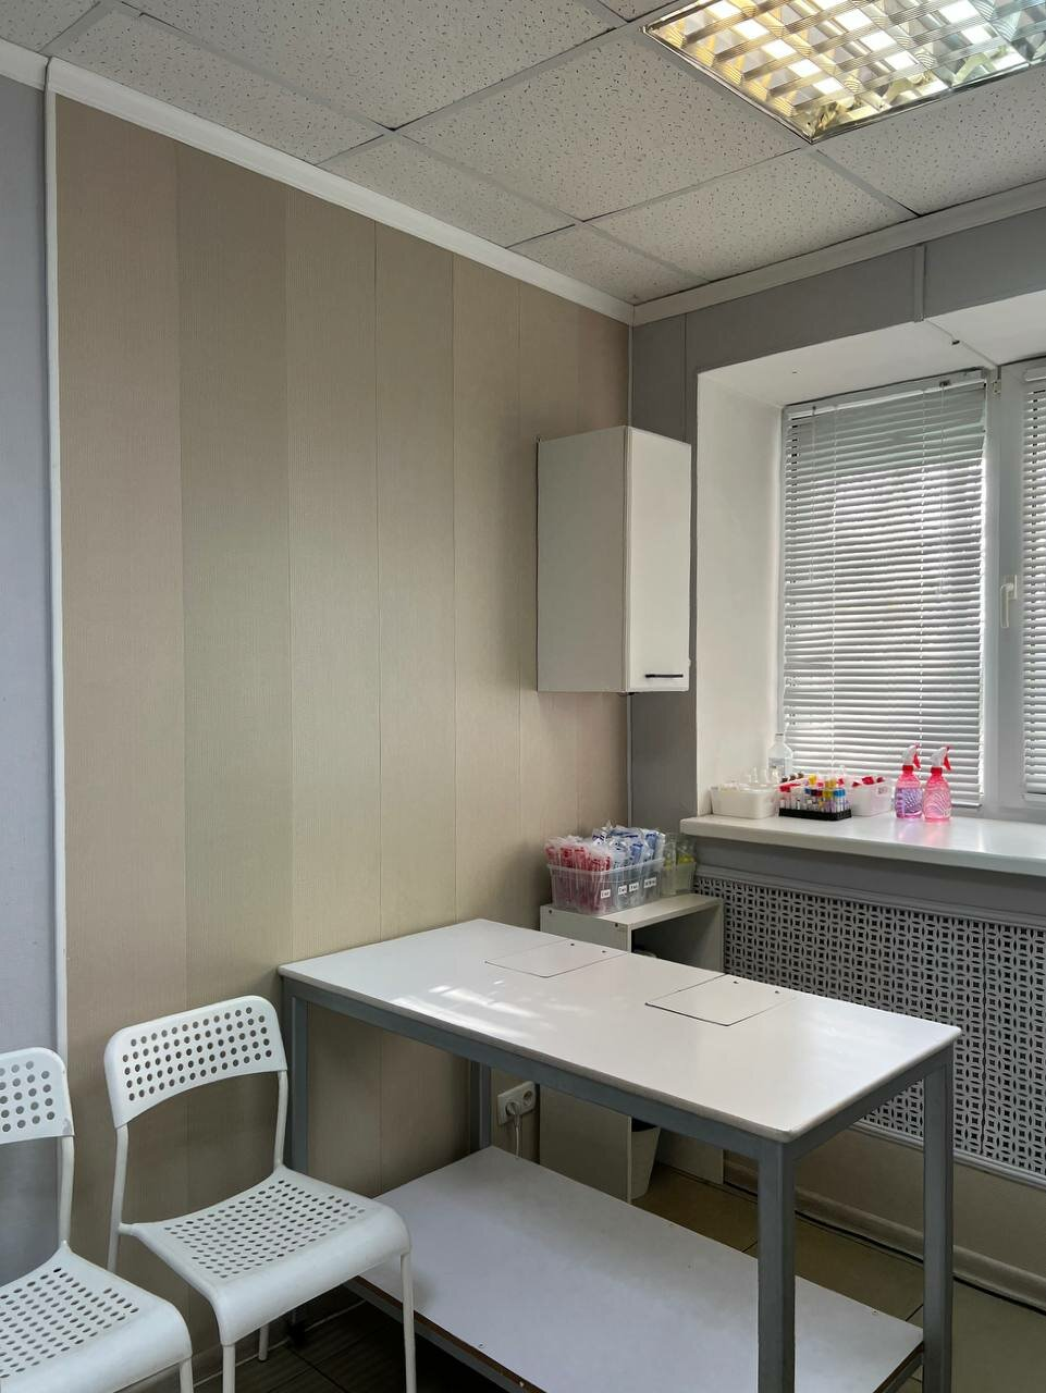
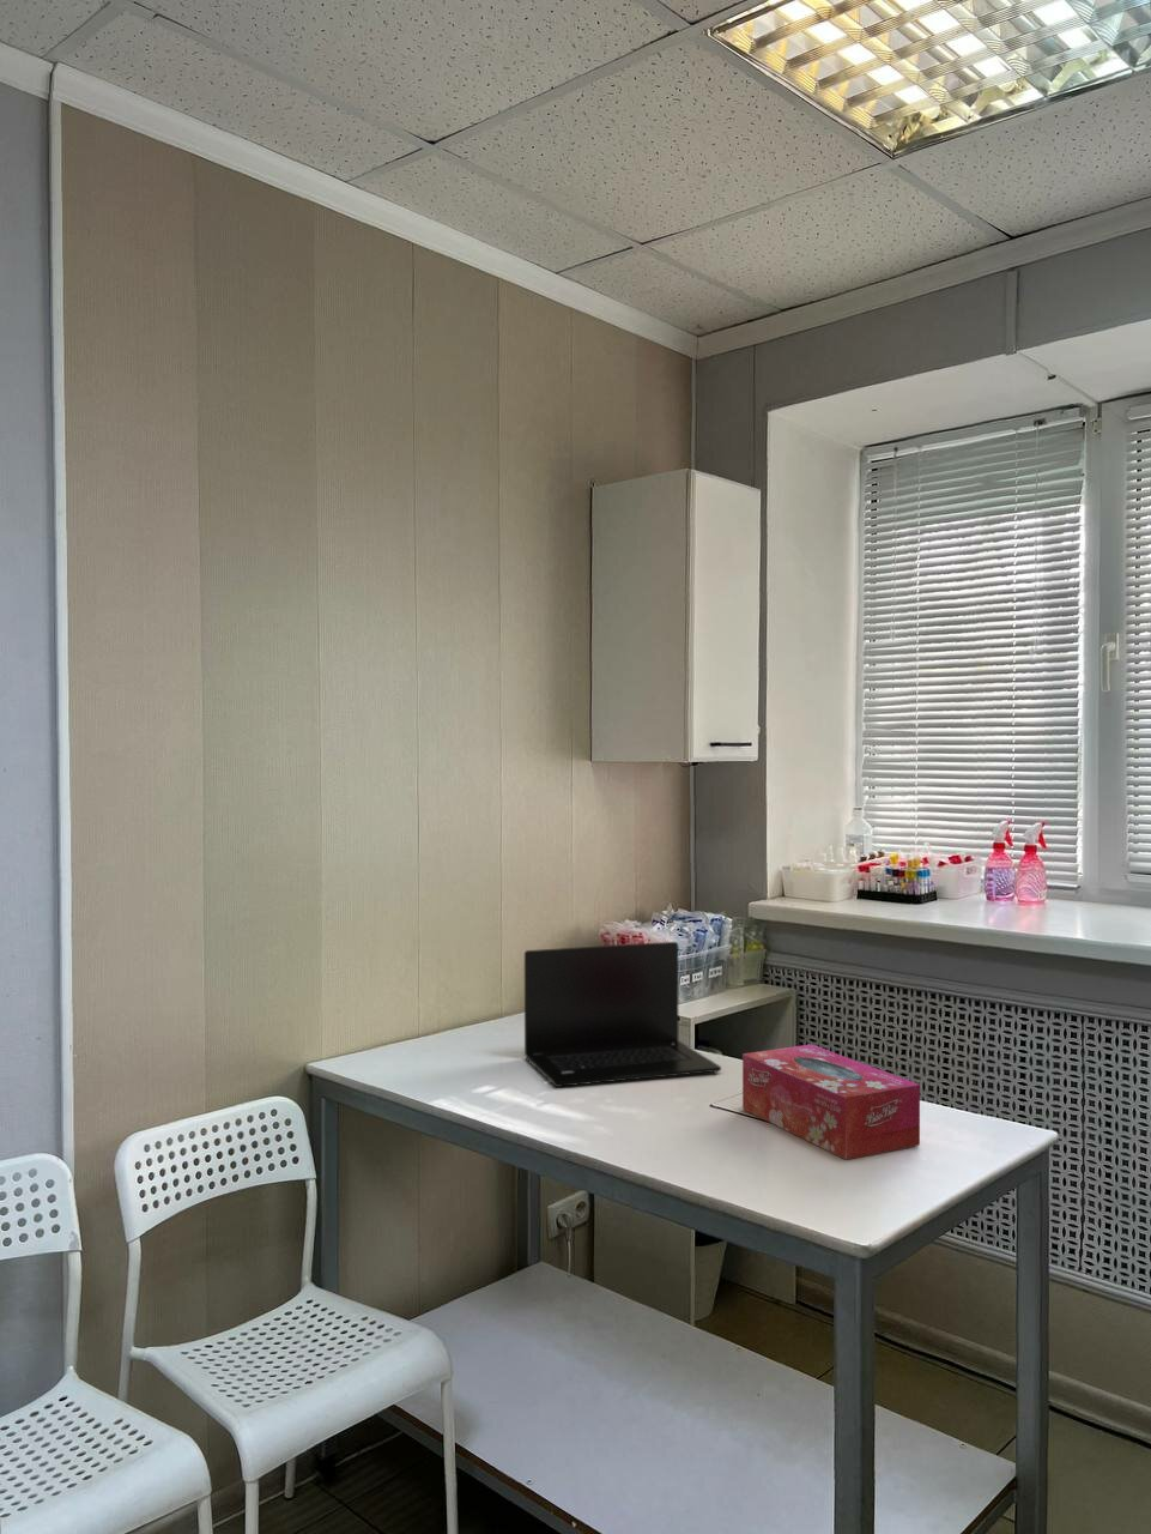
+ laptop [524,941,722,1088]
+ tissue box [741,1044,921,1161]
